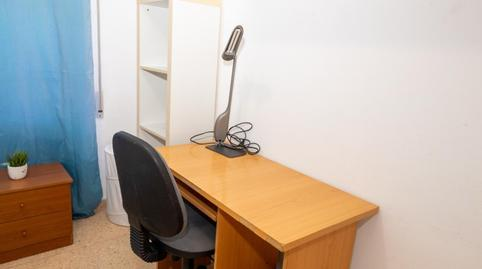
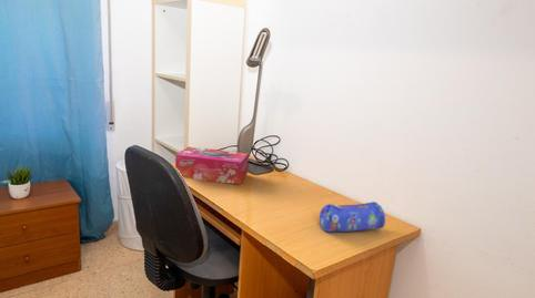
+ tissue box [174,146,250,185]
+ pencil case [319,201,386,233]
